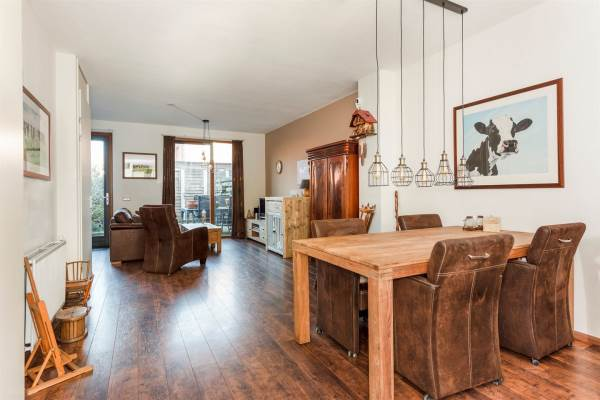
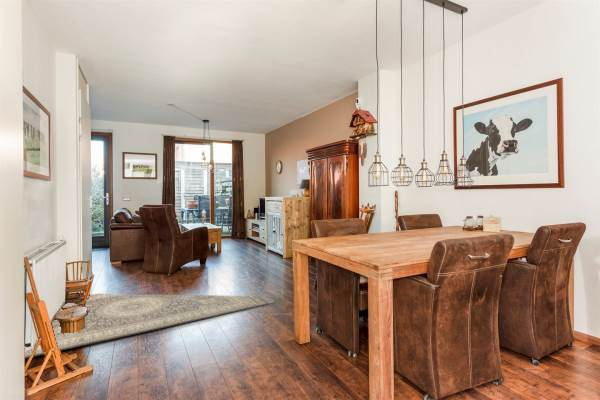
+ rug [24,292,275,359]
